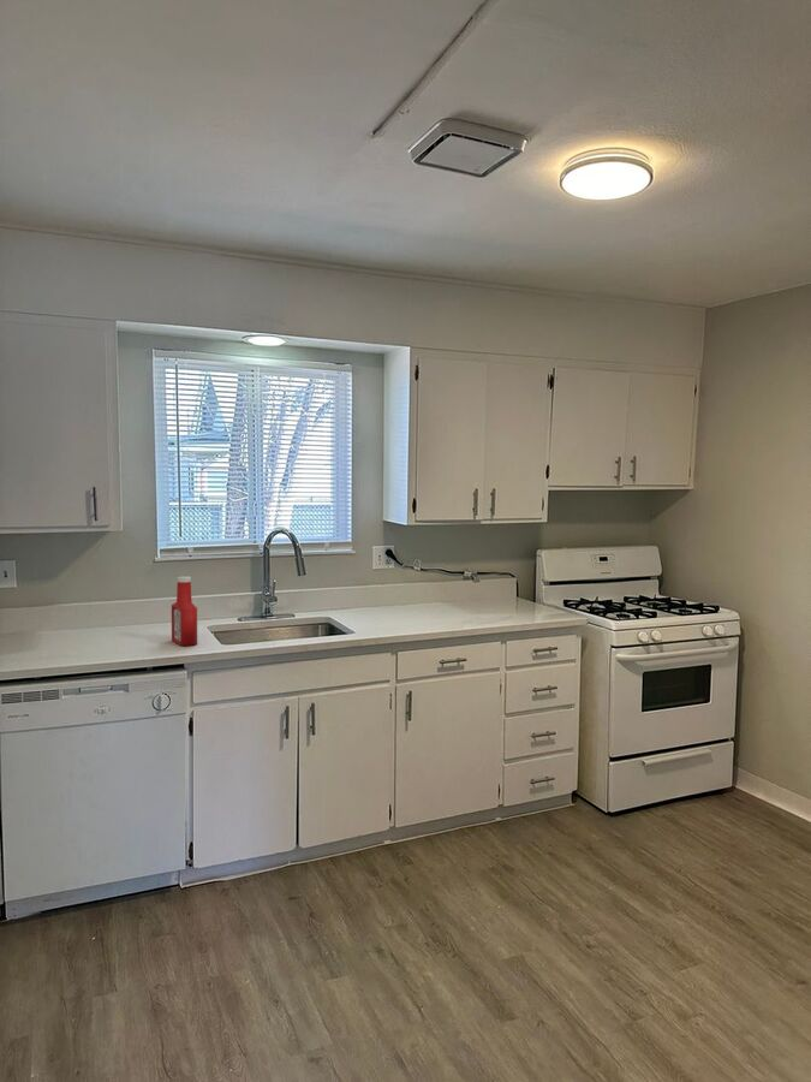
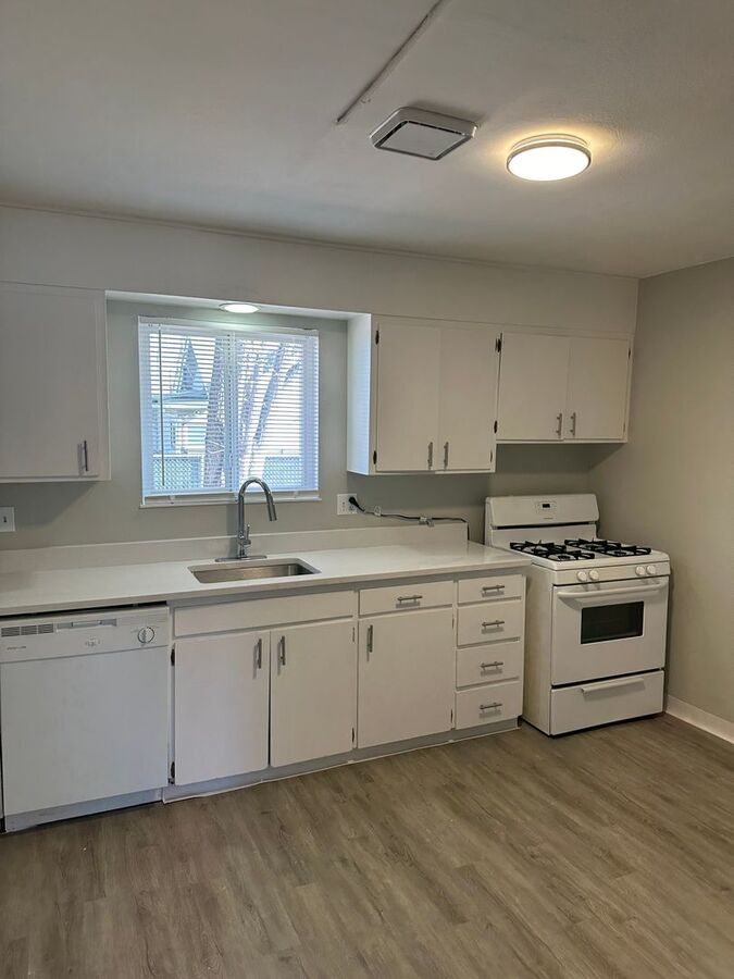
- soap bottle [171,576,198,647]
